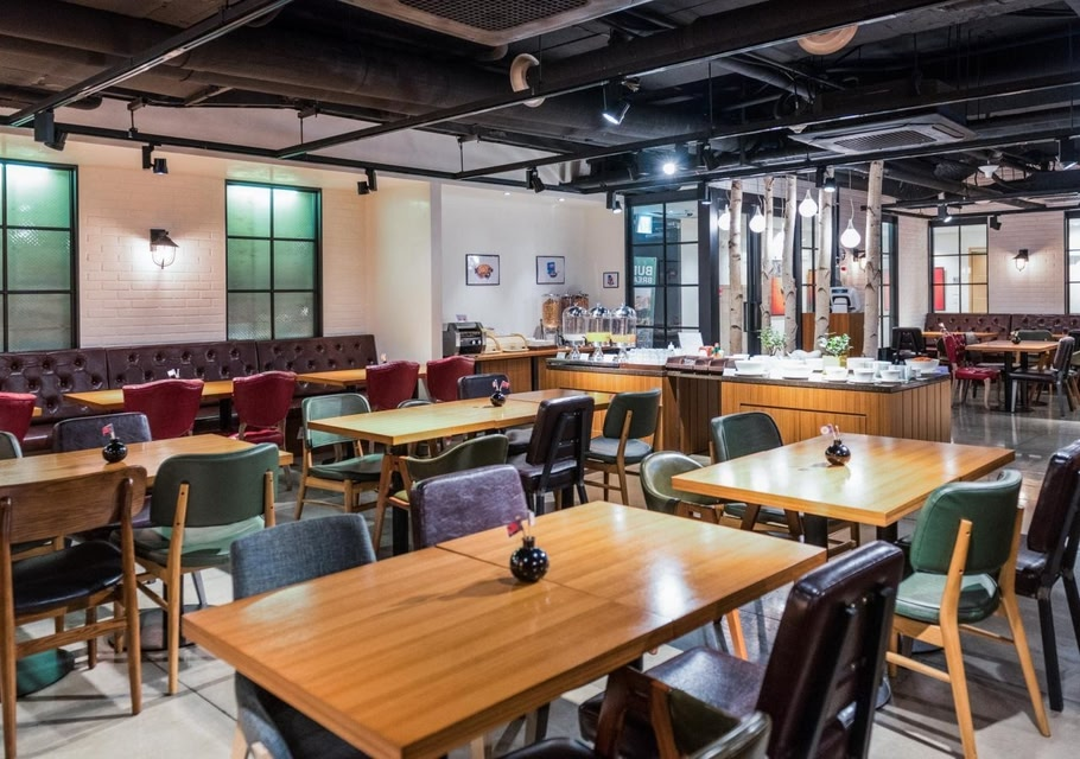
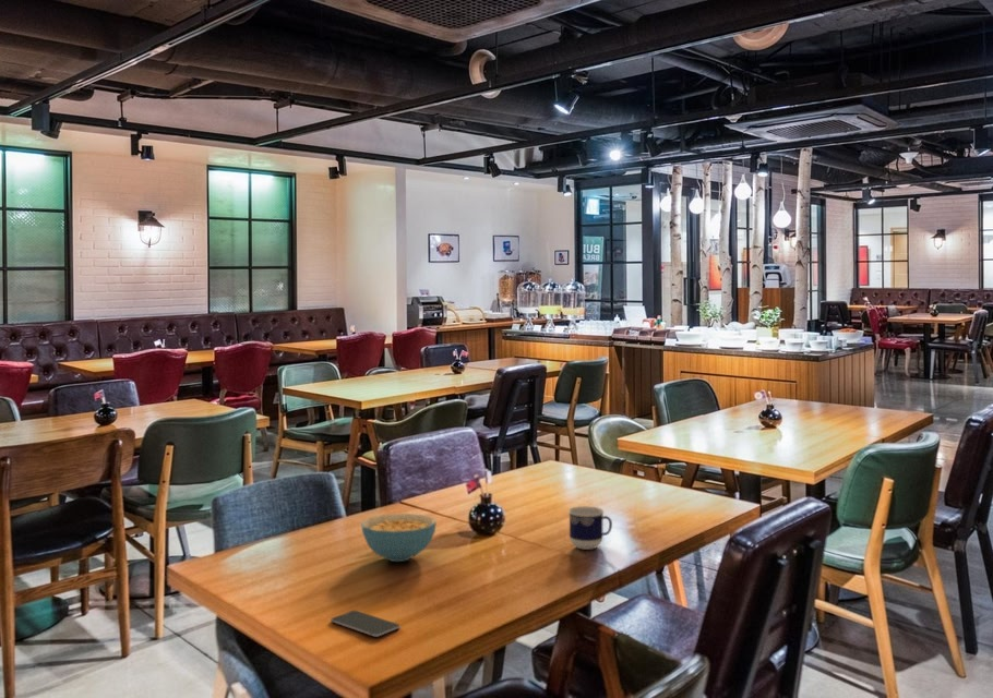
+ cup [567,505,613,551]
+ smartphone [330,610,402,638]
+ cereal bowl [360,513,438,563]
